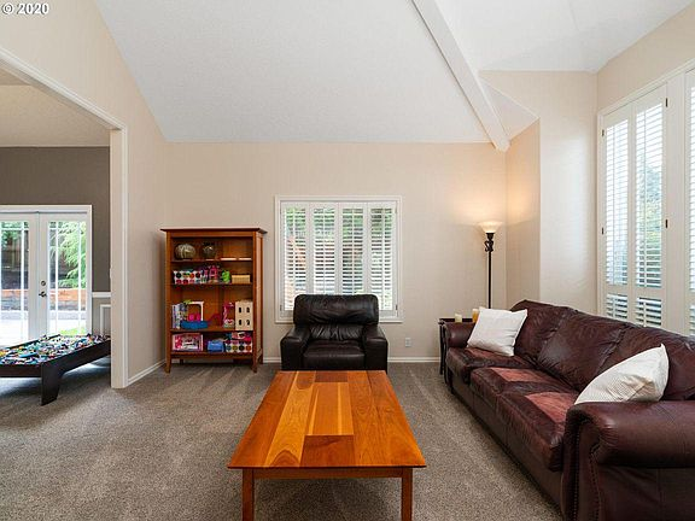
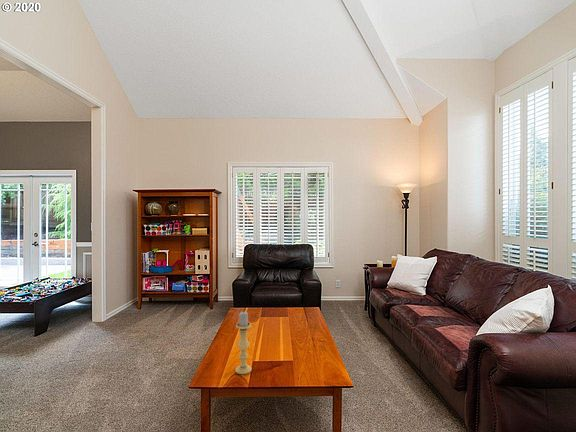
+ candle holder [234,311,253,375]
